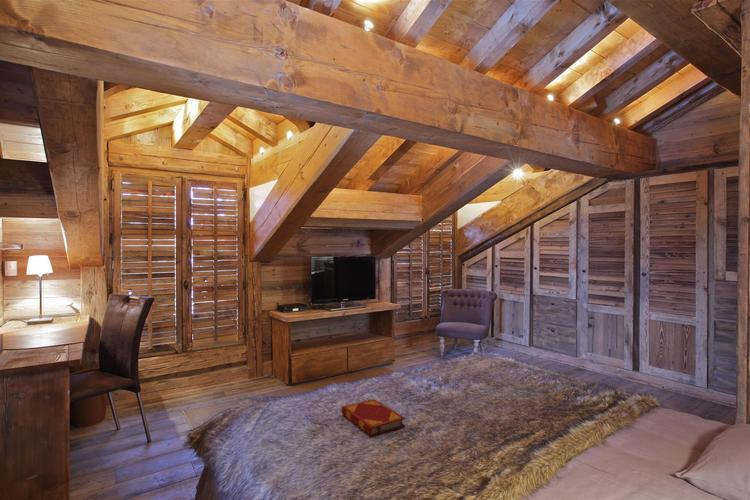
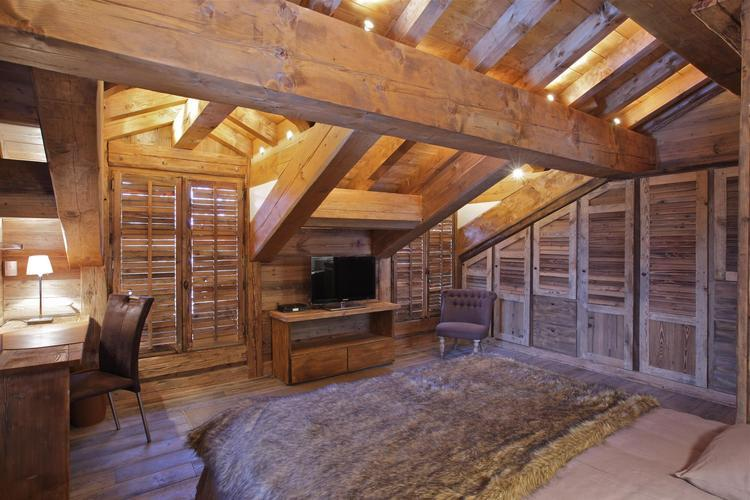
- hardback book [341,398,406,437]
